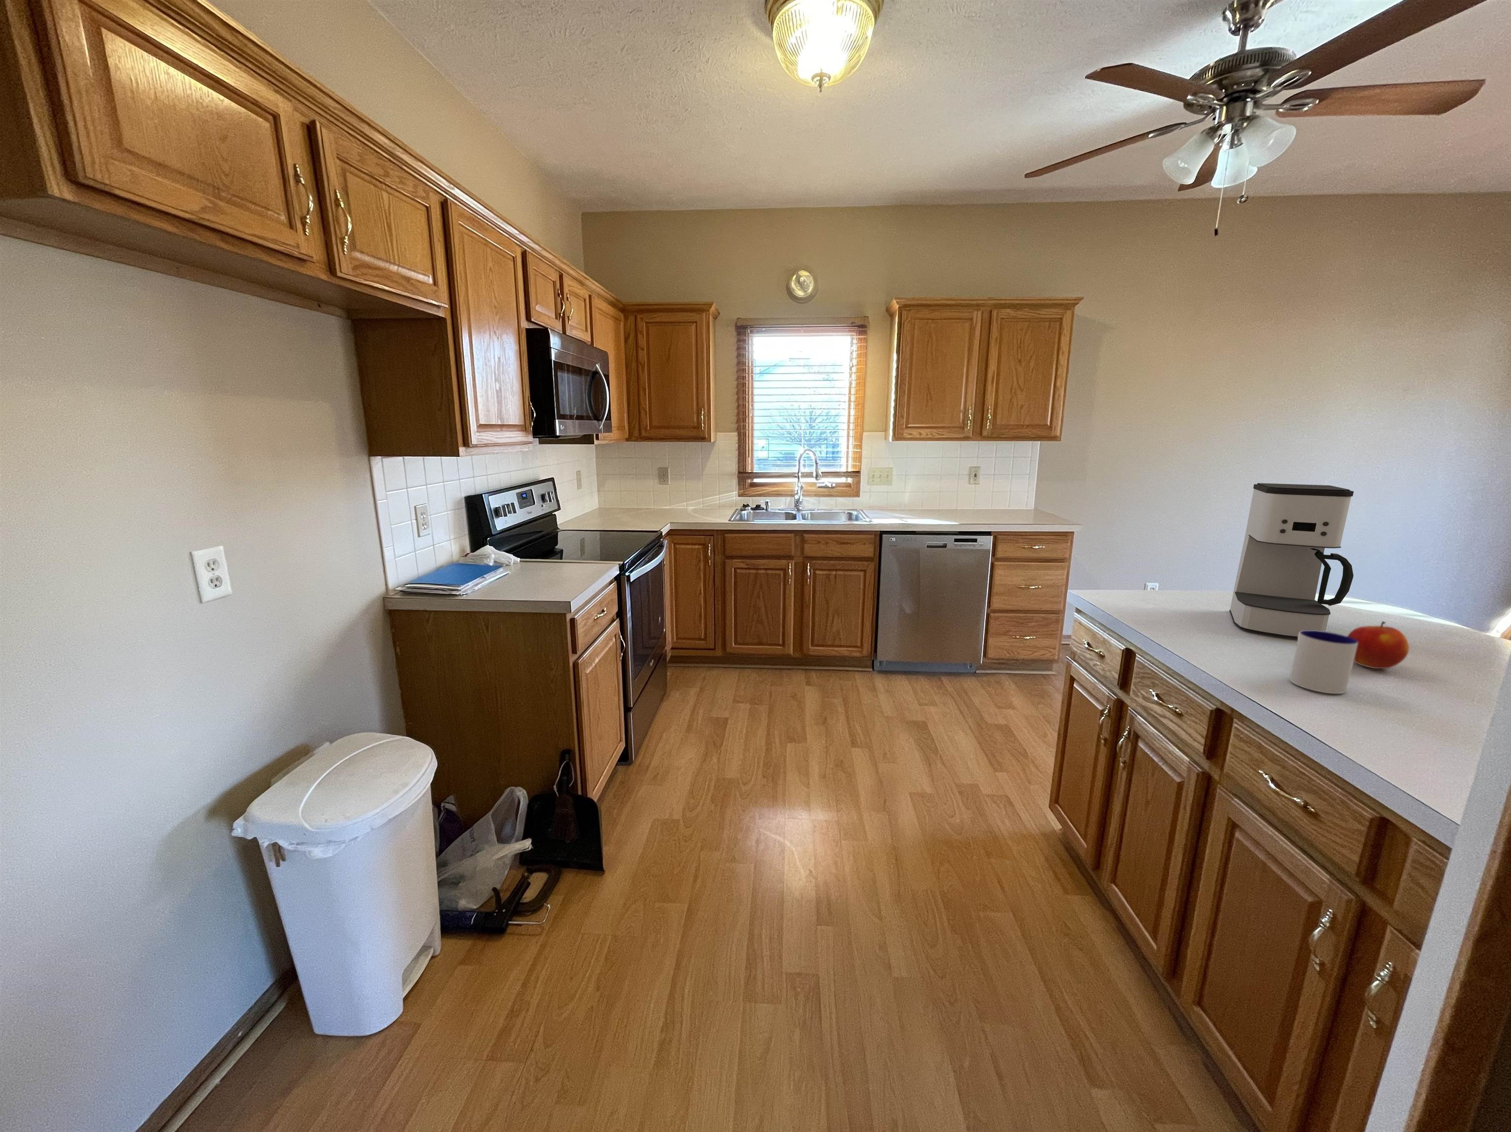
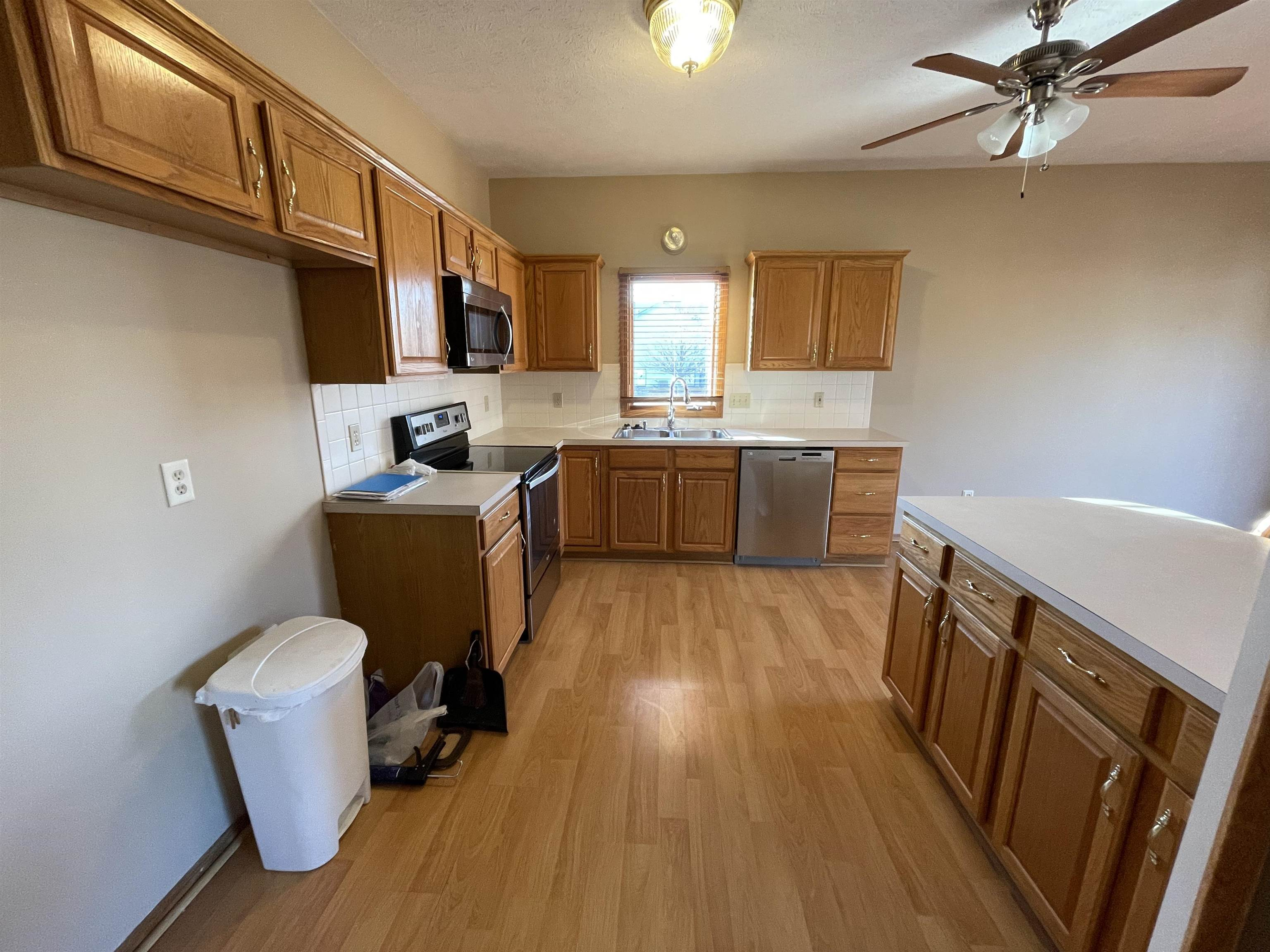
- apple [1347,621,1410,669]
- mug [1290,630,1358,694]
- coffee maker [1229,483,1354,640]
